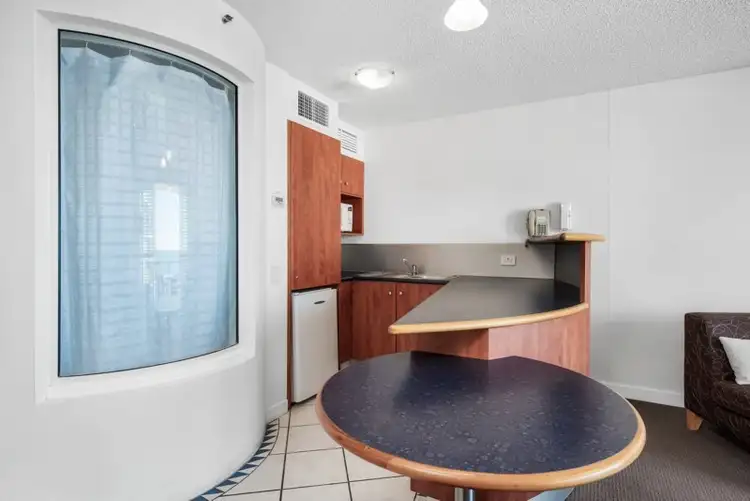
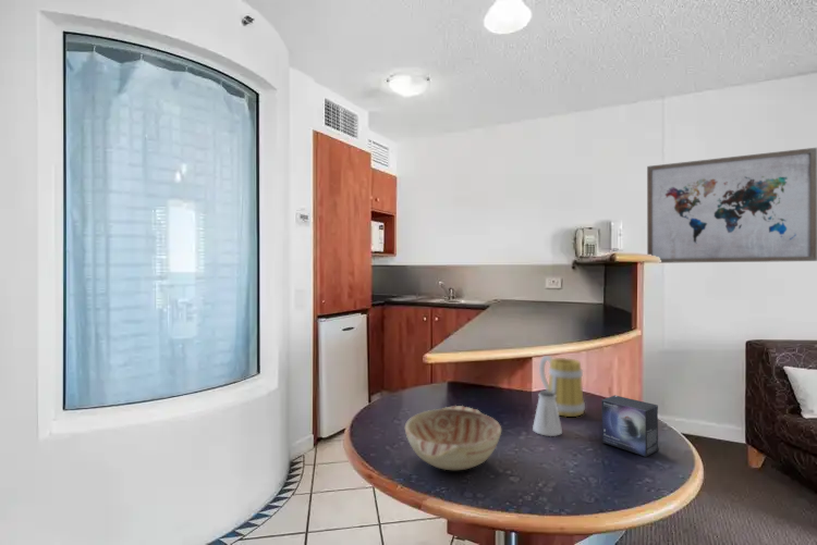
+ saltshaker [532,389,563,437]
+ mug [538,355,586,418]
+ small box [600,394,659,458]
+ wall art [646,147,817,264]
+ decorative bowl [404,405,502,471]
